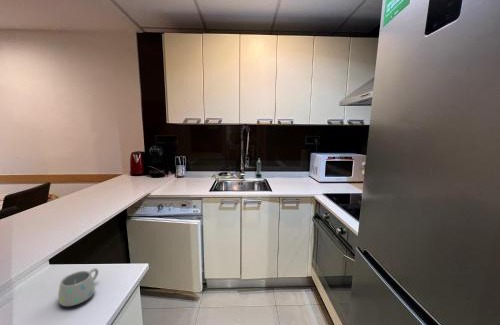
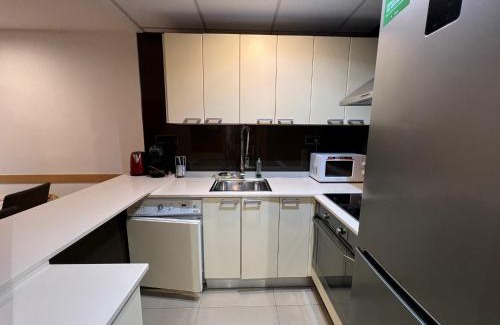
- mug [57,267,99,307]
